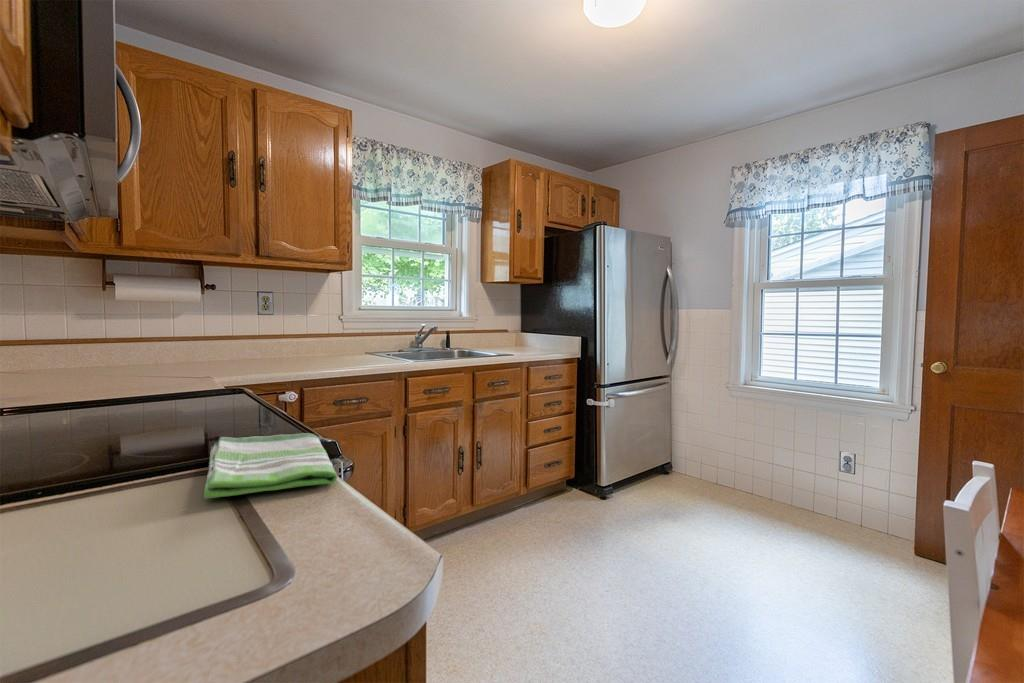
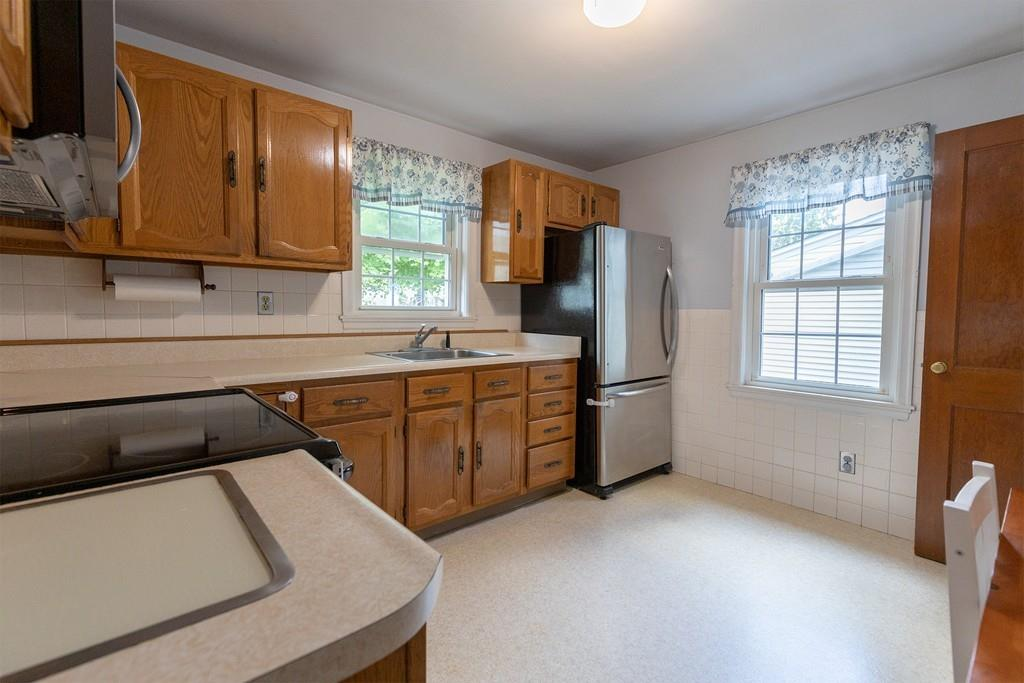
- dish towel [203,432,338,499]
